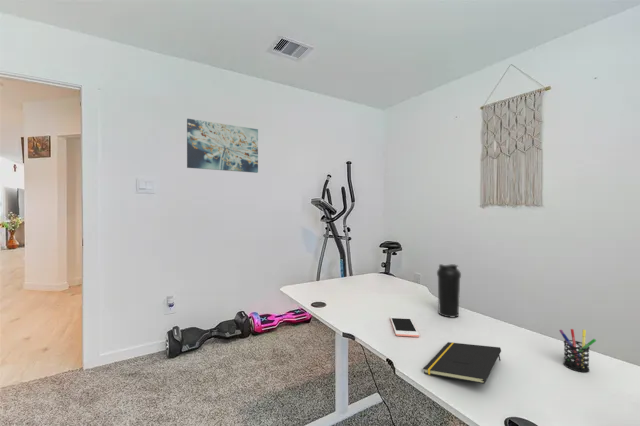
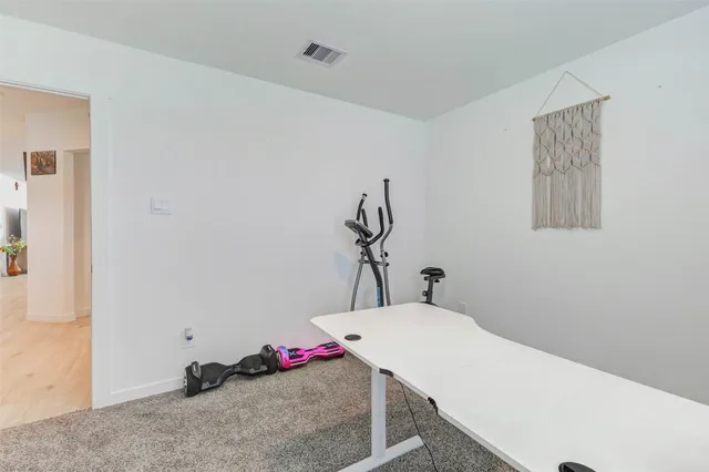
- water bottle [436,263,462,318]
- notepad [422,341,502,385]
- pen holder [558,328,597,373]
- cell phone [389,316,420,338]
- wall art [186,118,259,174]
